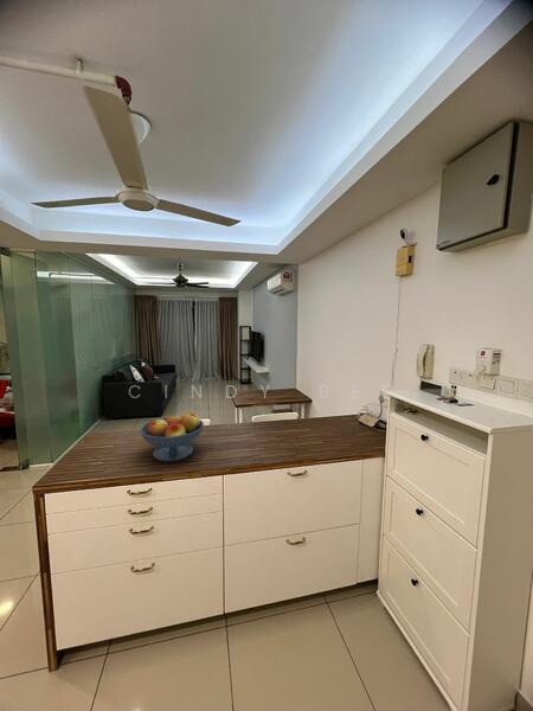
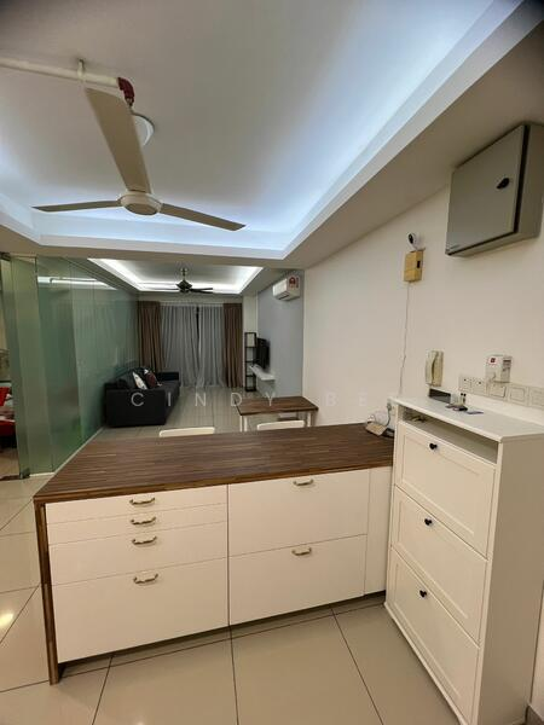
- fruit bowl [139,412,205,462]
